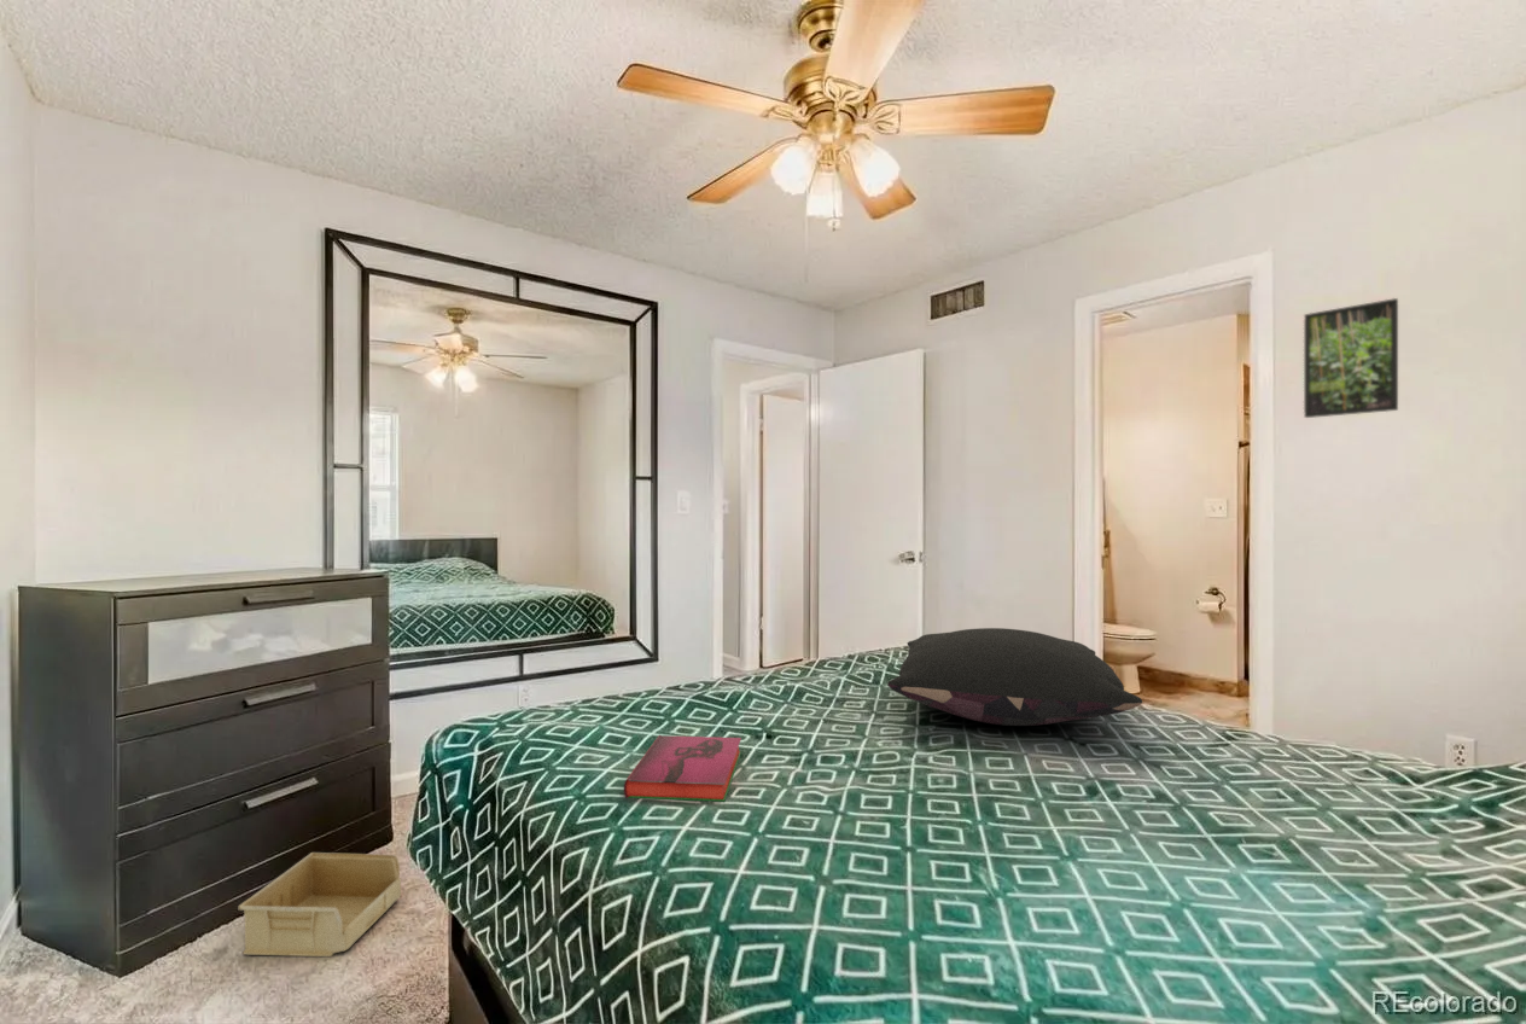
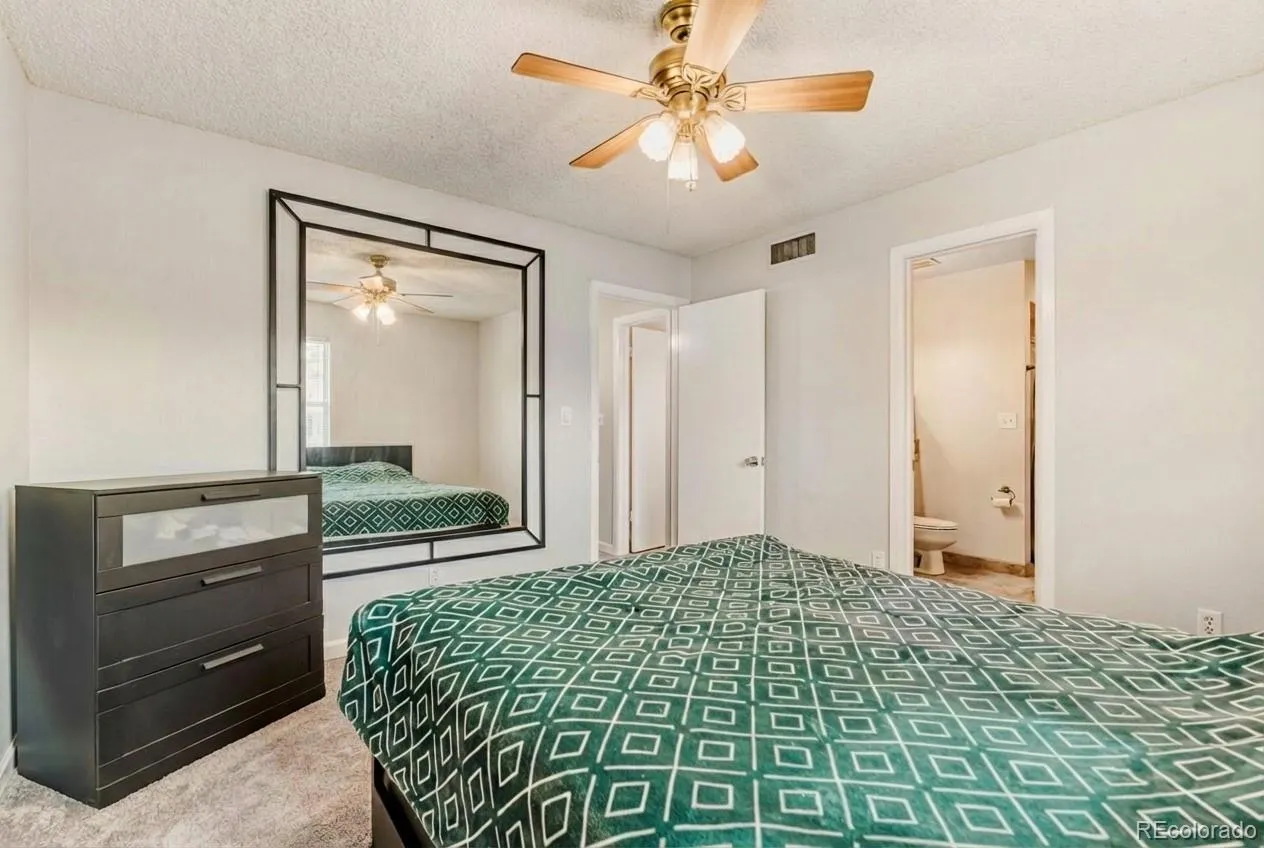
- storage bin [238,851,402,958]
- pillow [887,627,1143,727]
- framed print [1303,297,1399,419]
- hardback book [623,734,742,802]
